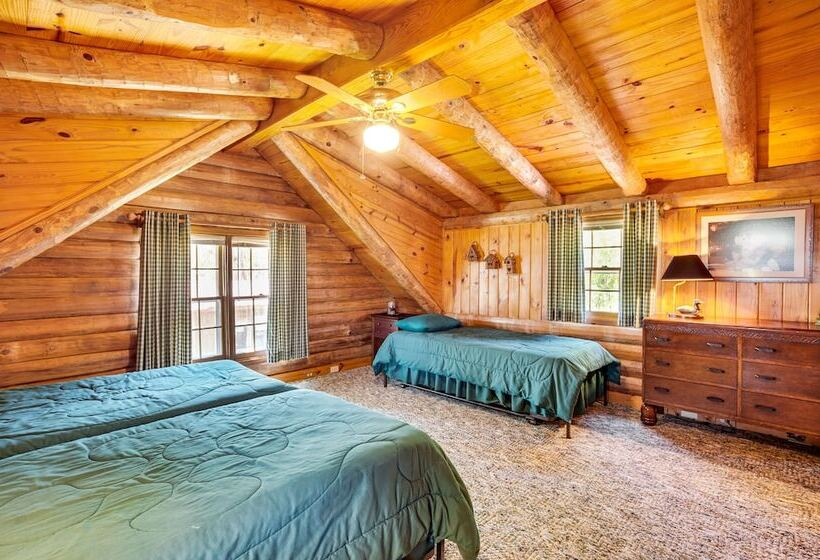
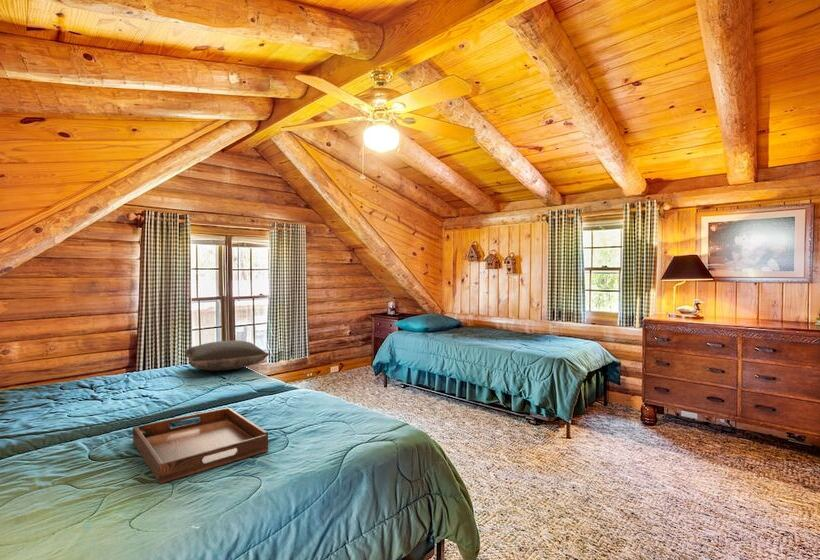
+ serving tray [132,406,269,485]
+ pillow [184,339,270,372]
